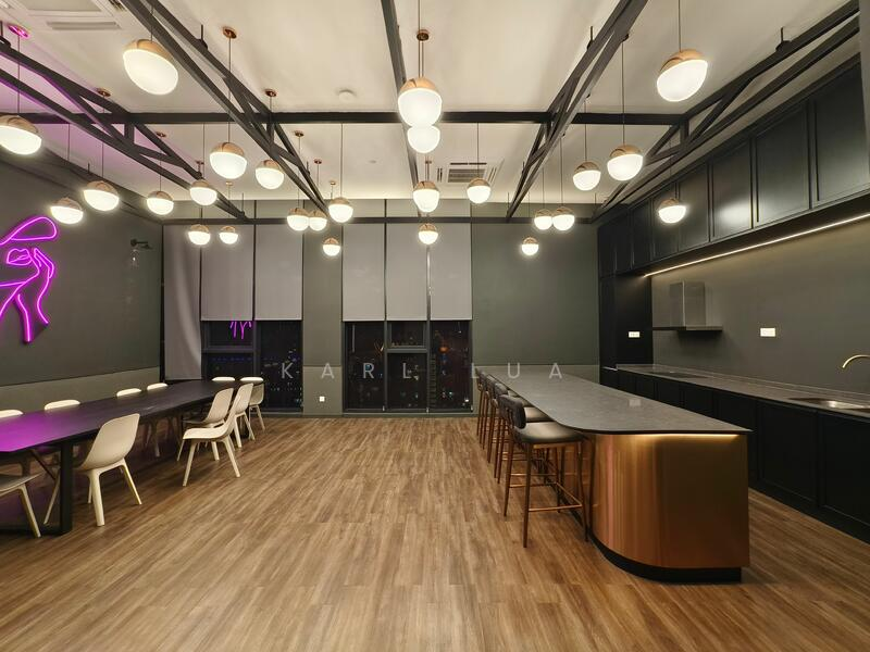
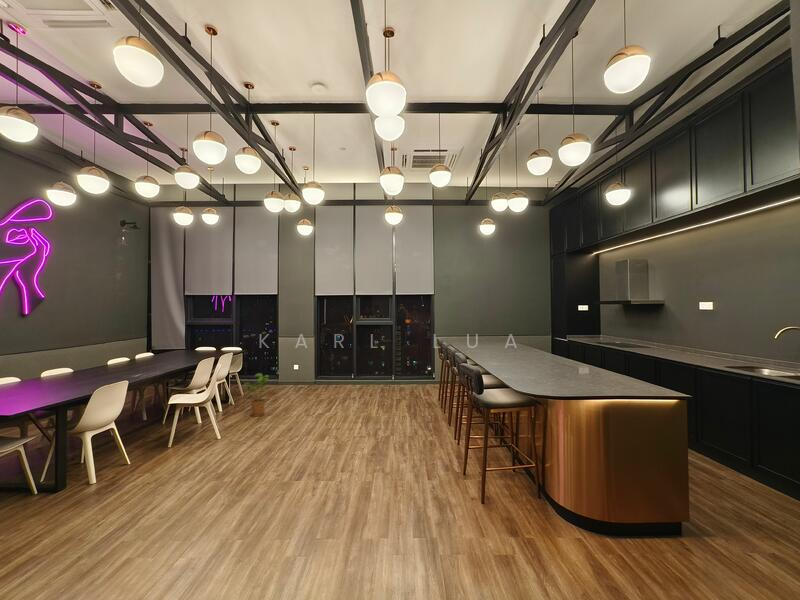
+ house plant [243,372,270,417]
